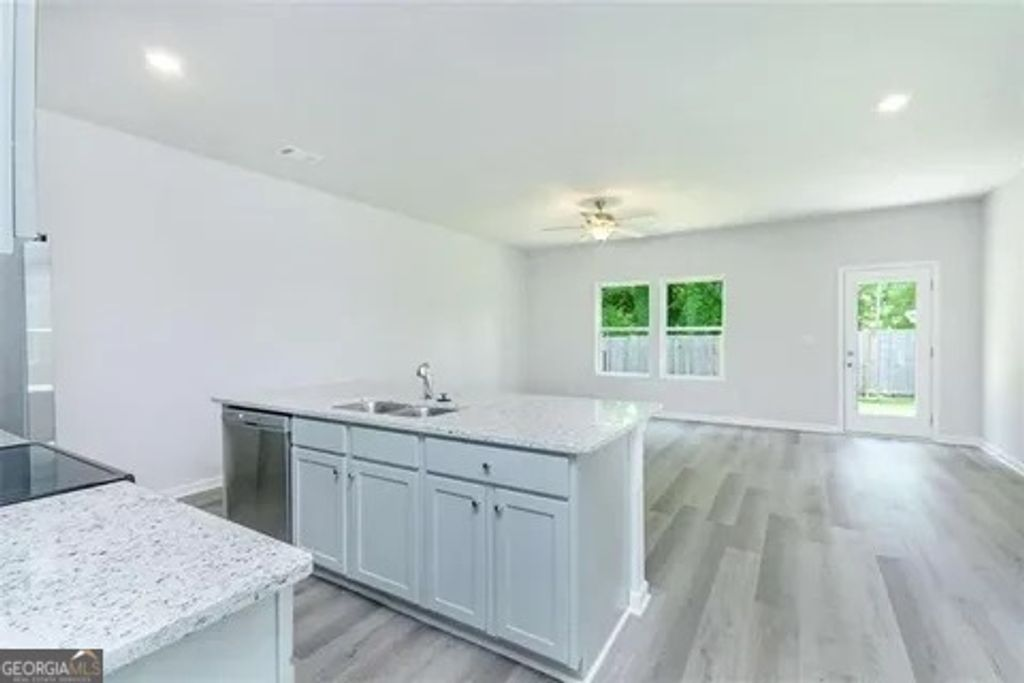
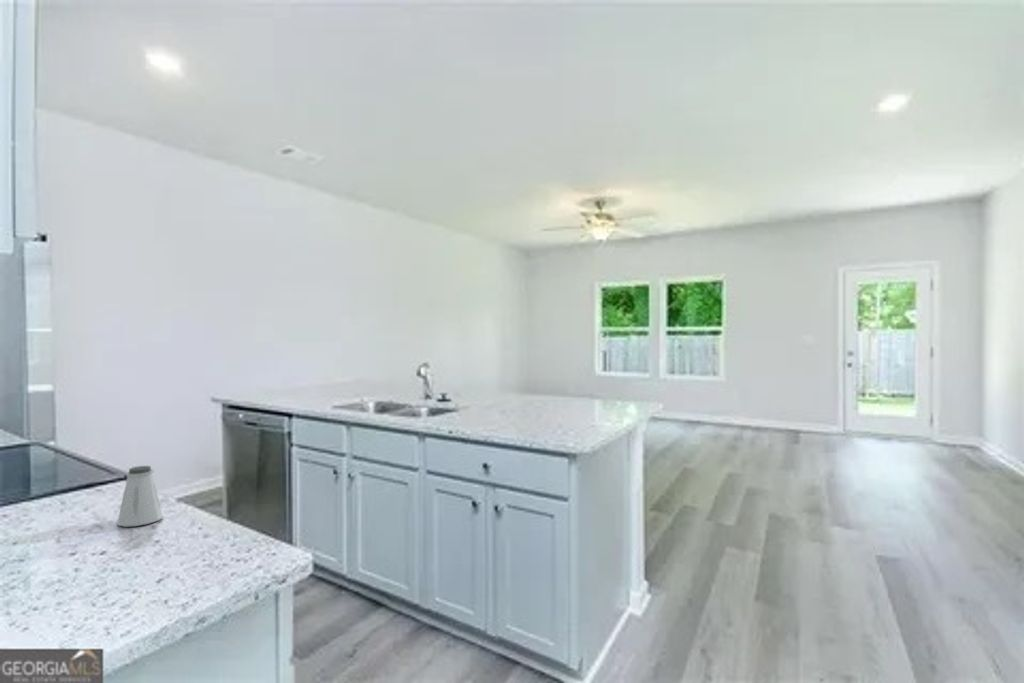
+ saltshaker [116,465,164,528]
